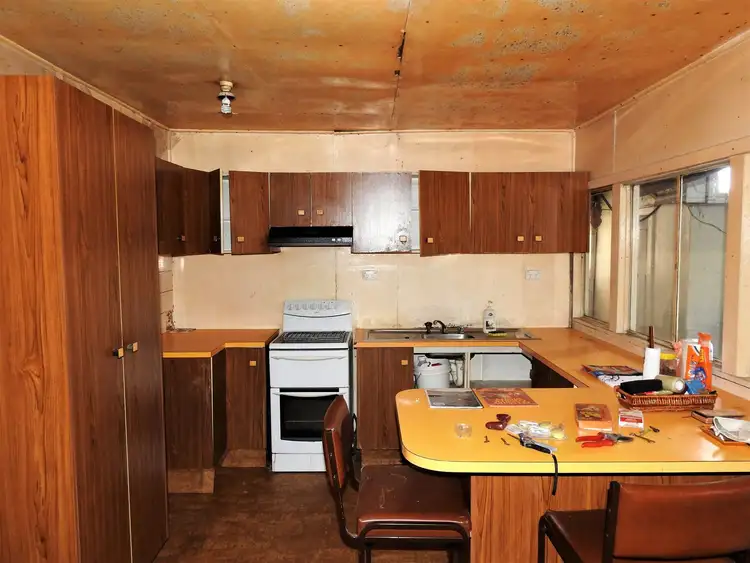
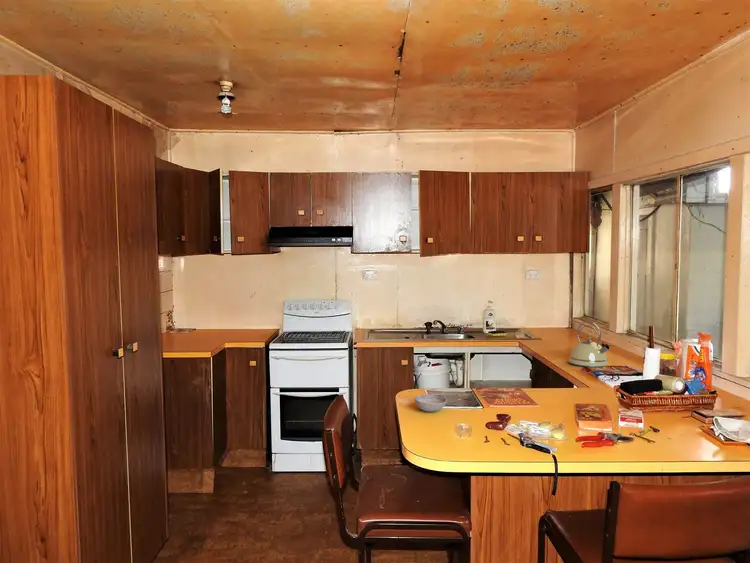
+ kettle [568,320,612,368]
+ bowl [413,394,448,413]
